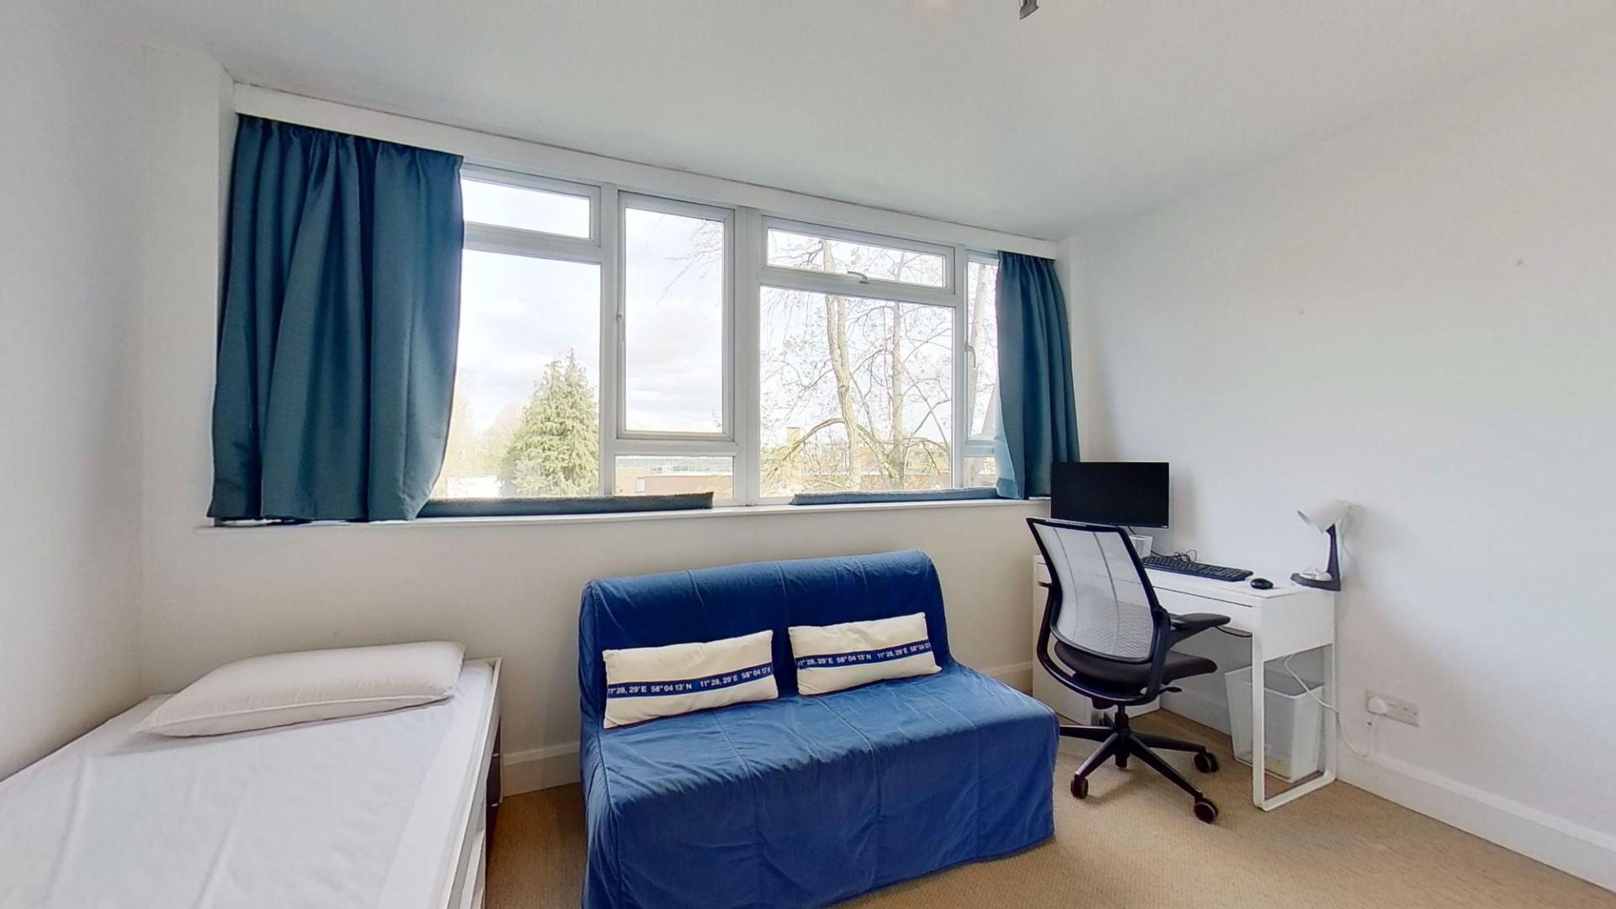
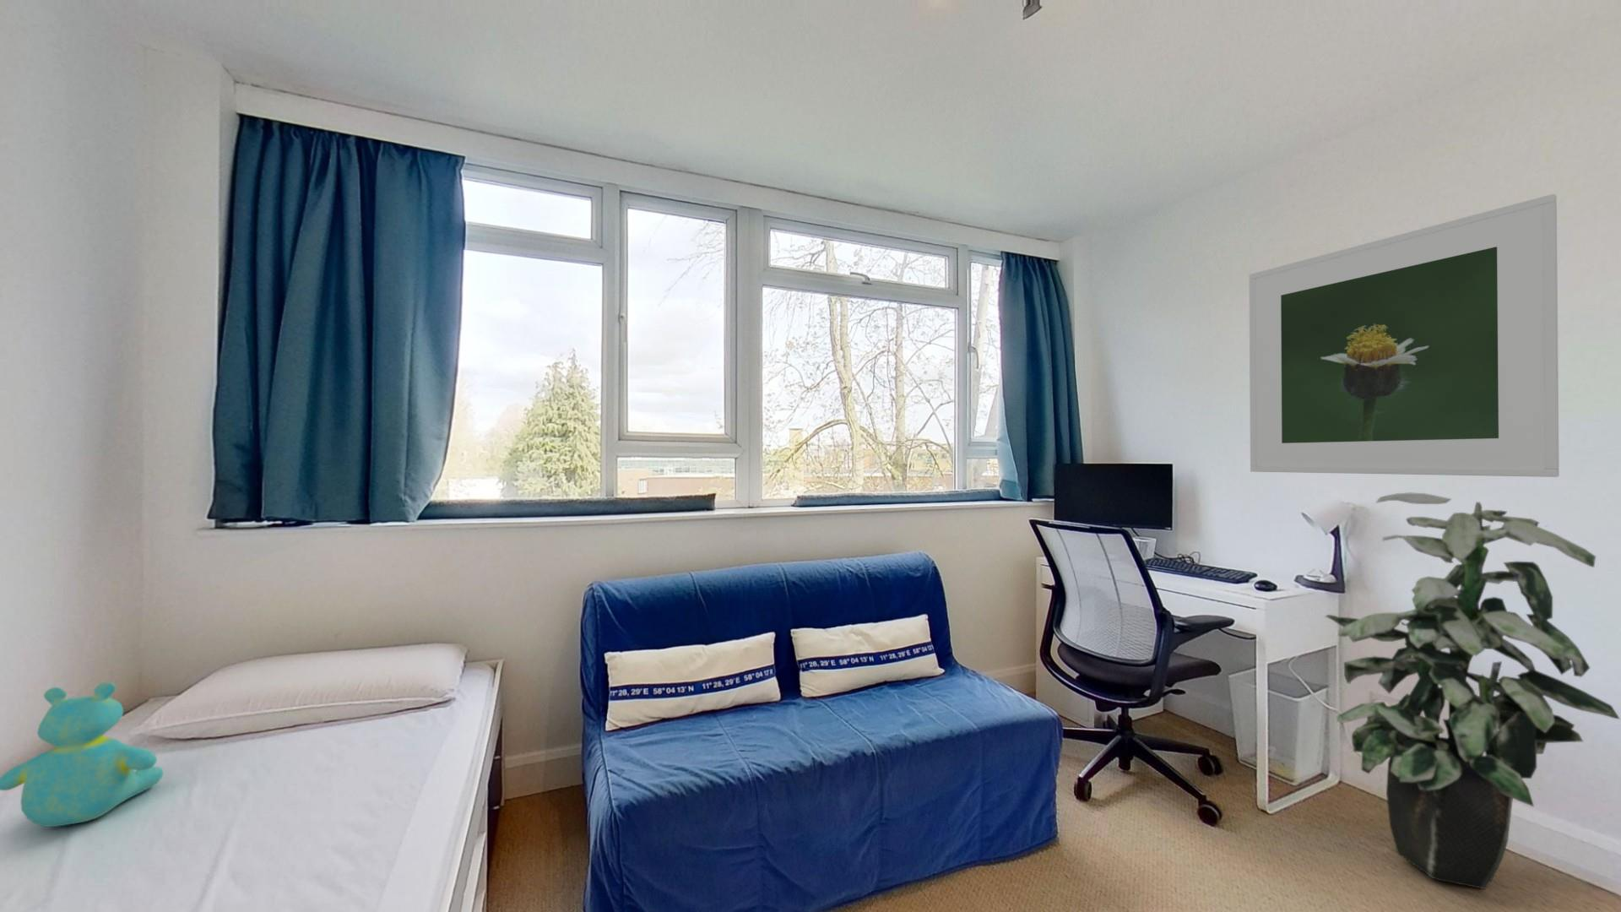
+ teddy bear [0,681,165,827]
+ indoor plant [1325,491,1620,890]
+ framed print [1249,194,1560,478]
